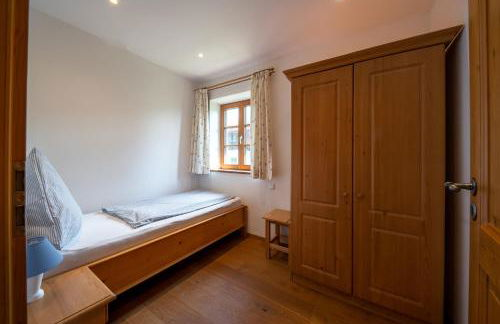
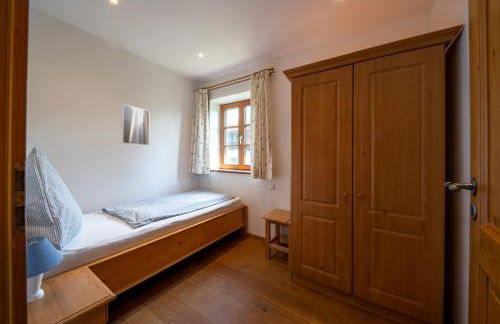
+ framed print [120,103,151,147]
